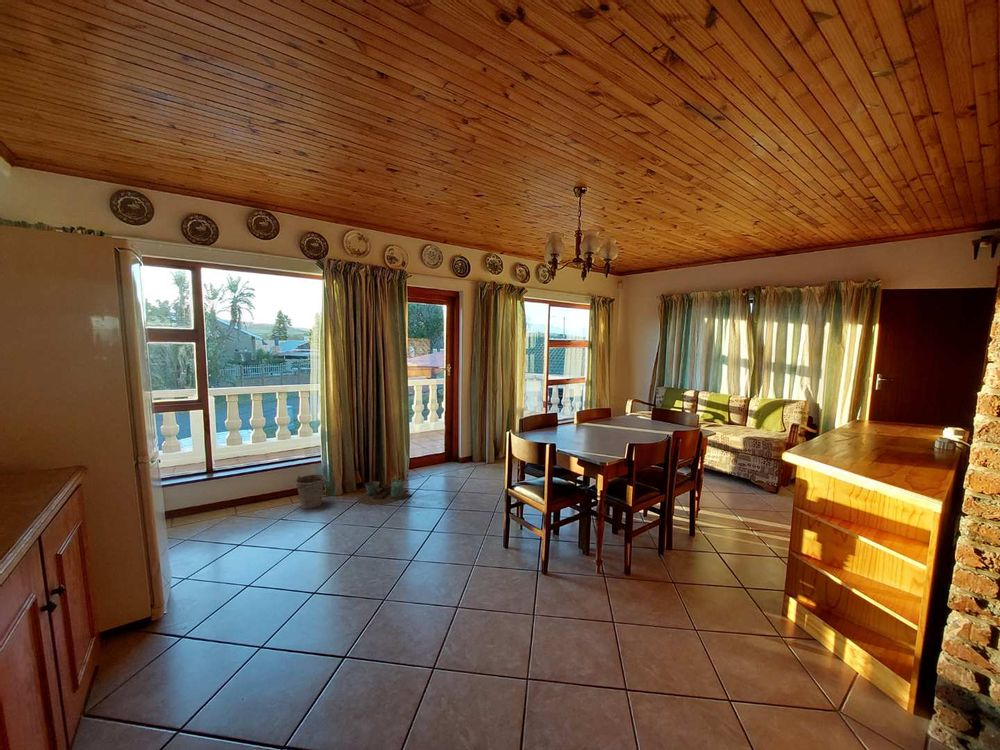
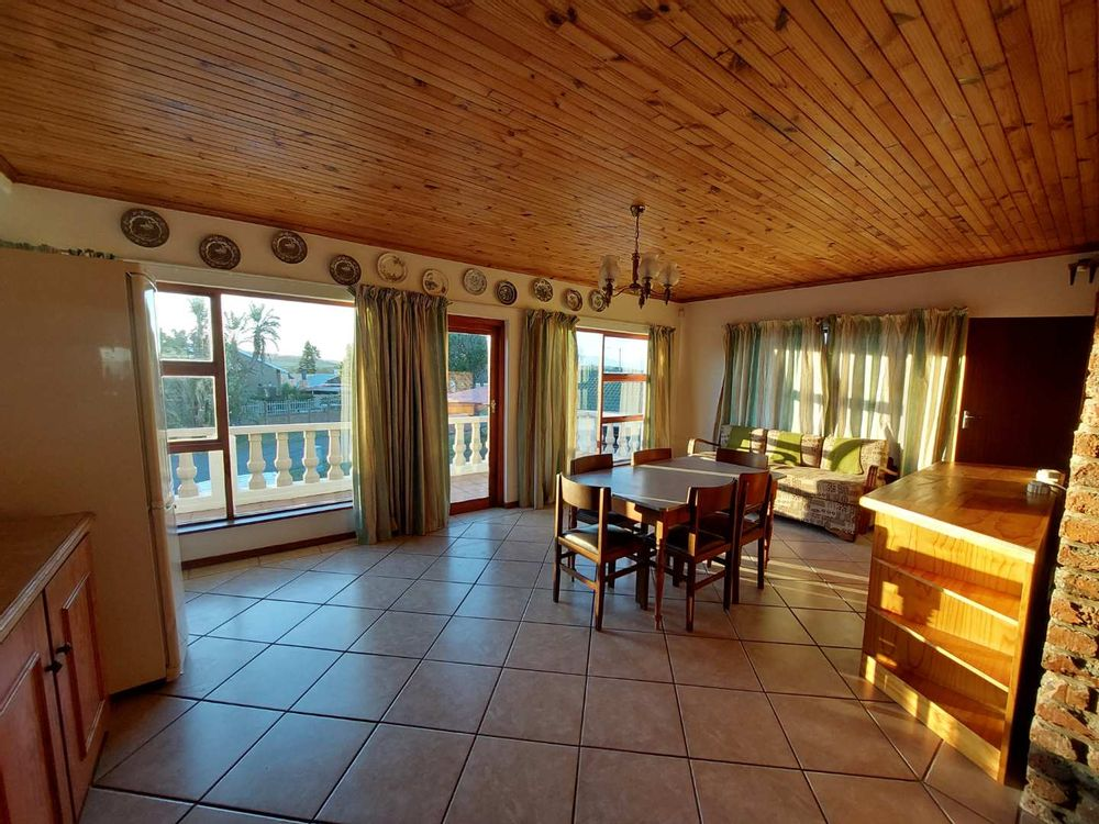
- watering can [356,475,413,507]
- bucket [293,474,326,510]
